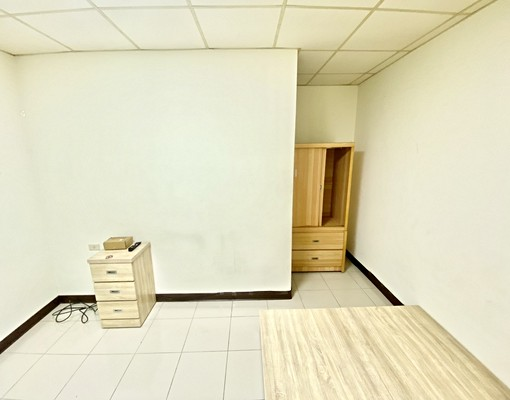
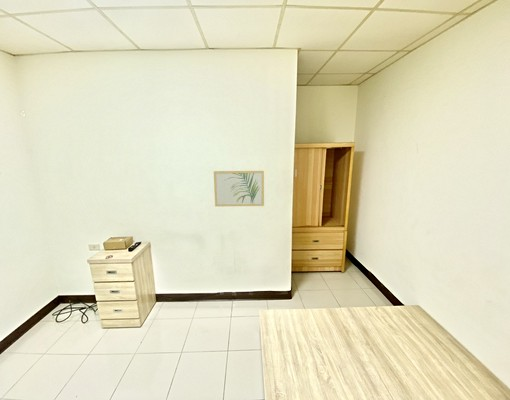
+ wall art [213,170,265,207]
